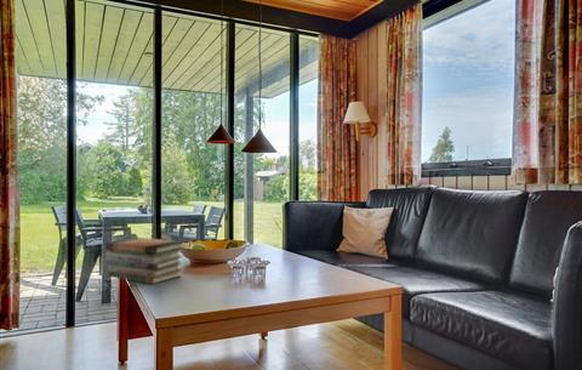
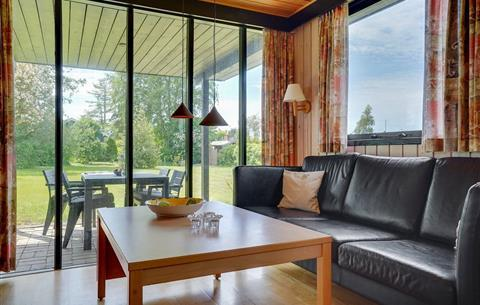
- book stack [104,237,187,285]
